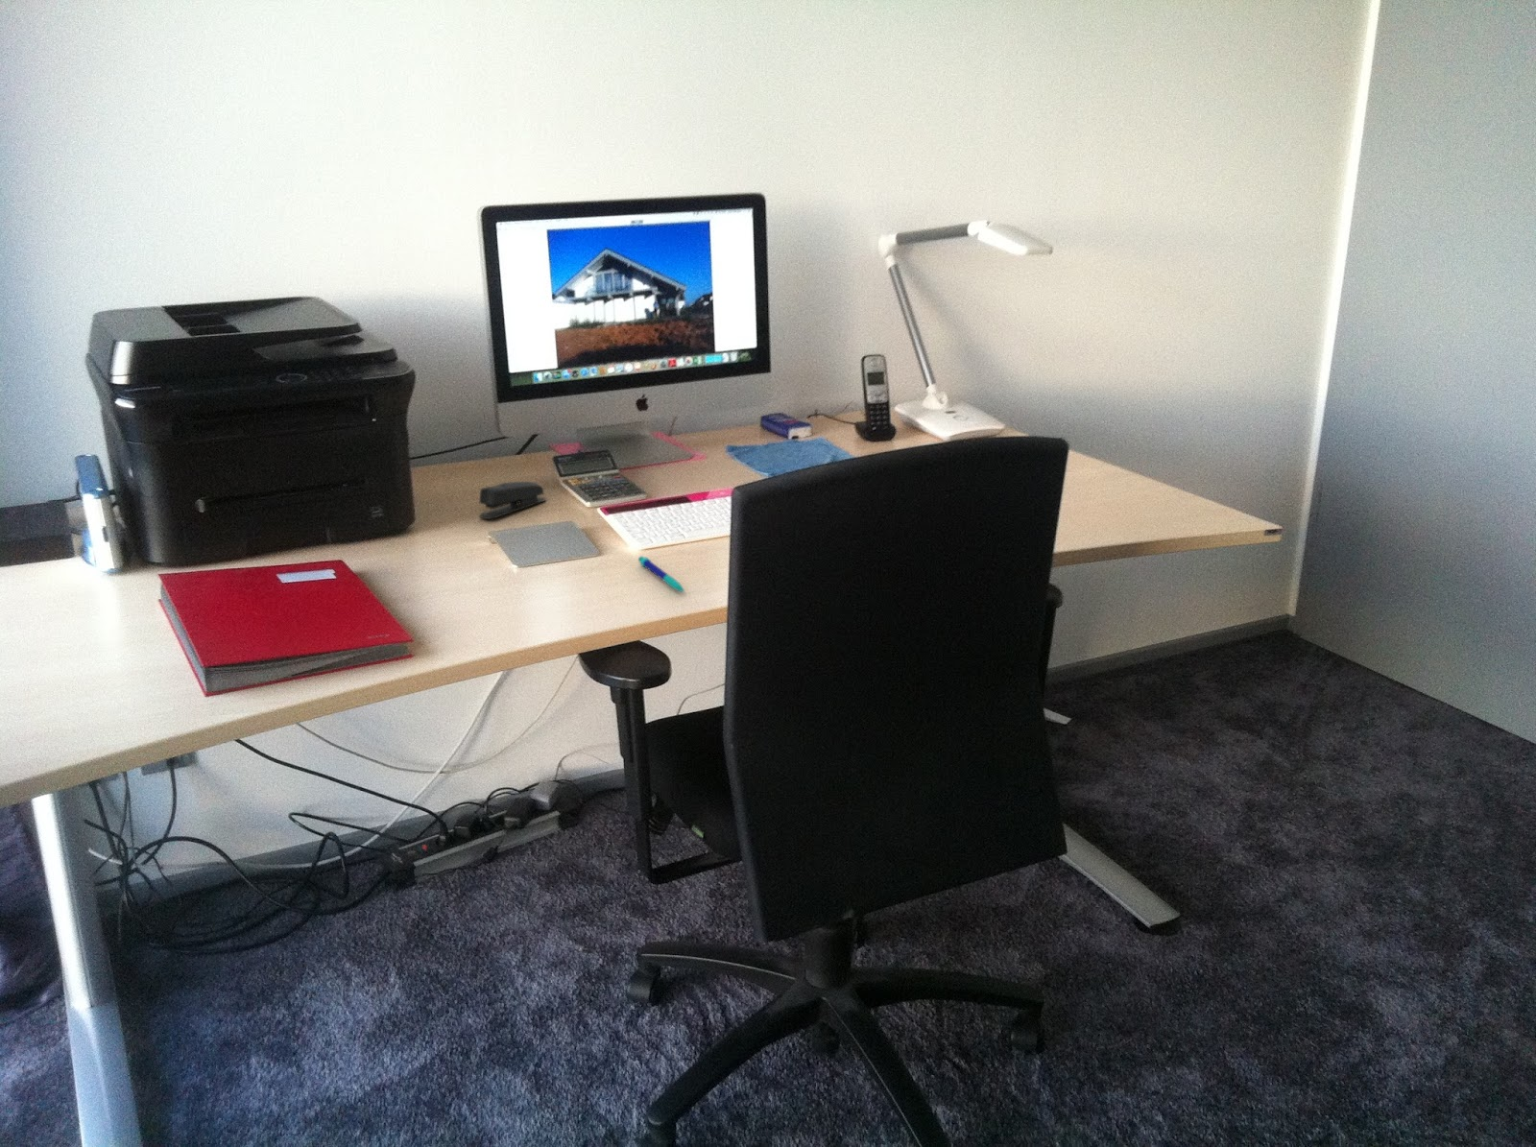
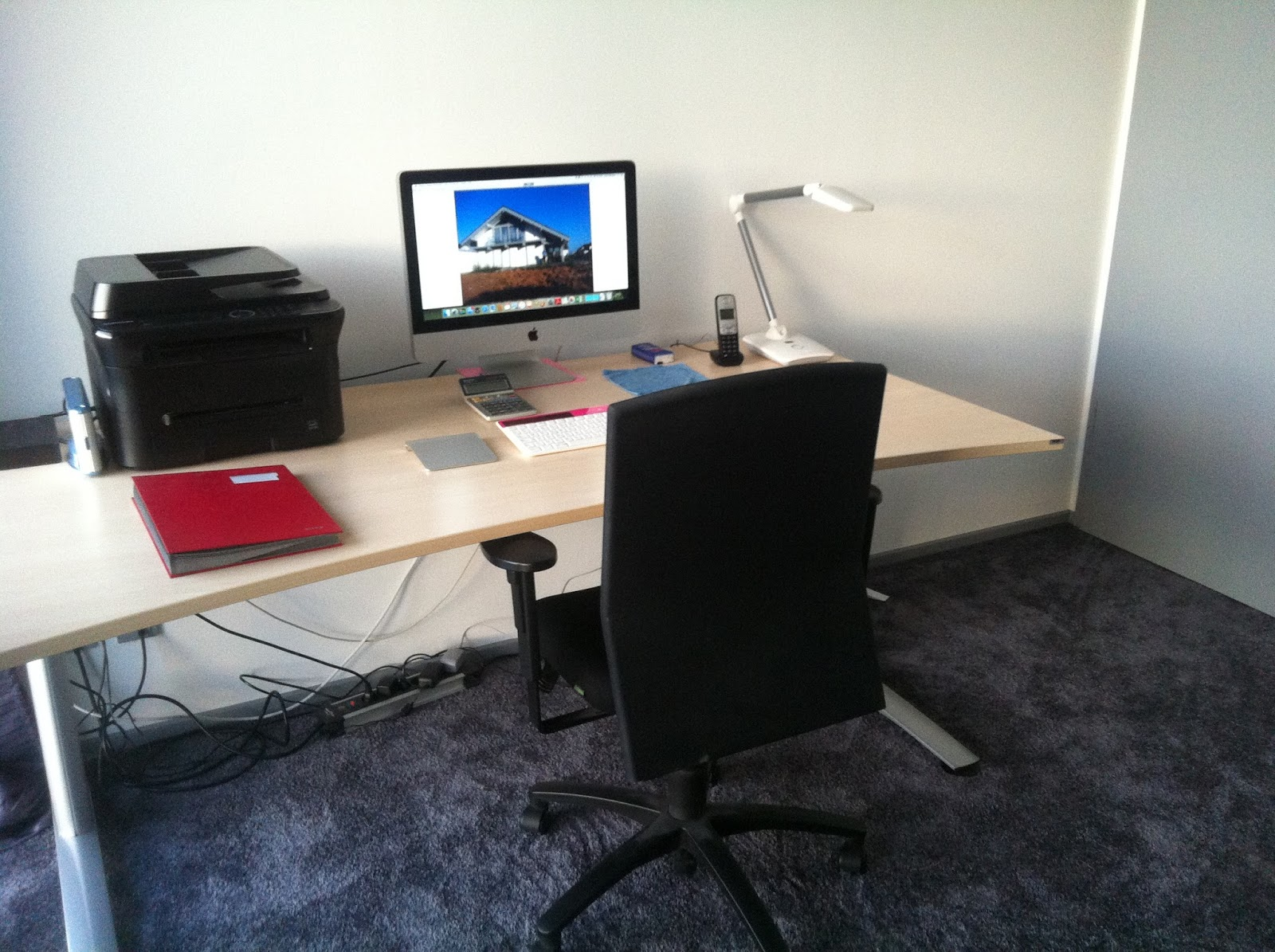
- stapler [478,481,547,520]
- pen [637,555,685,593]
